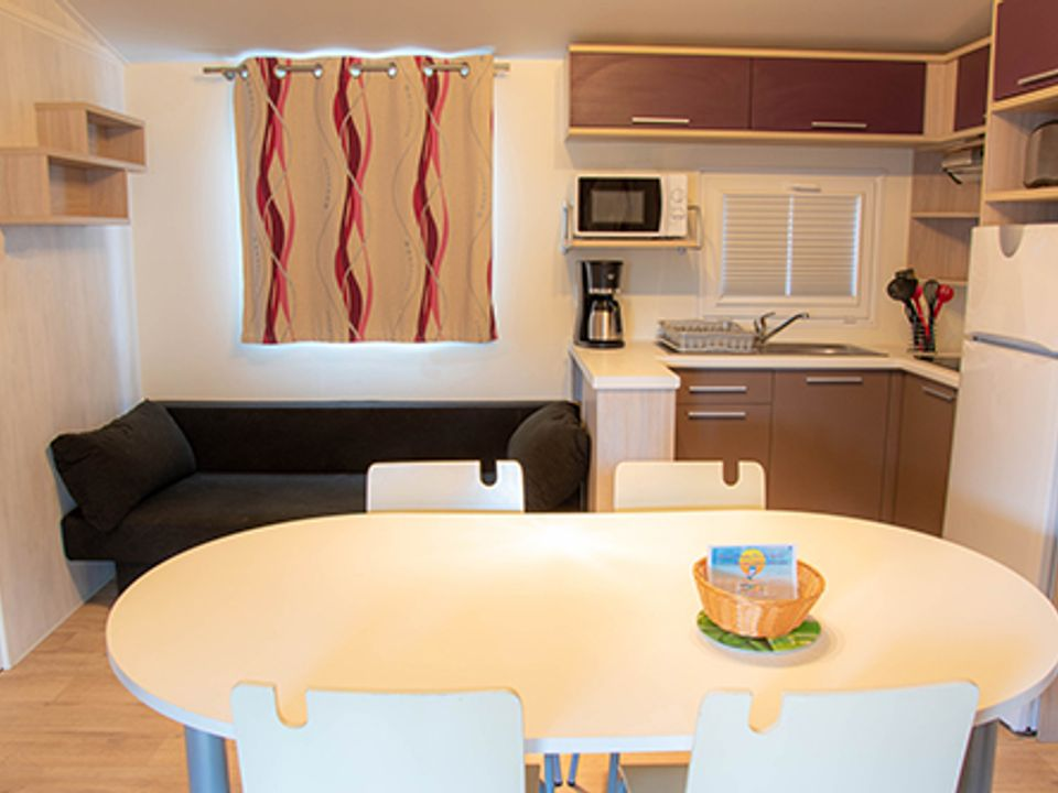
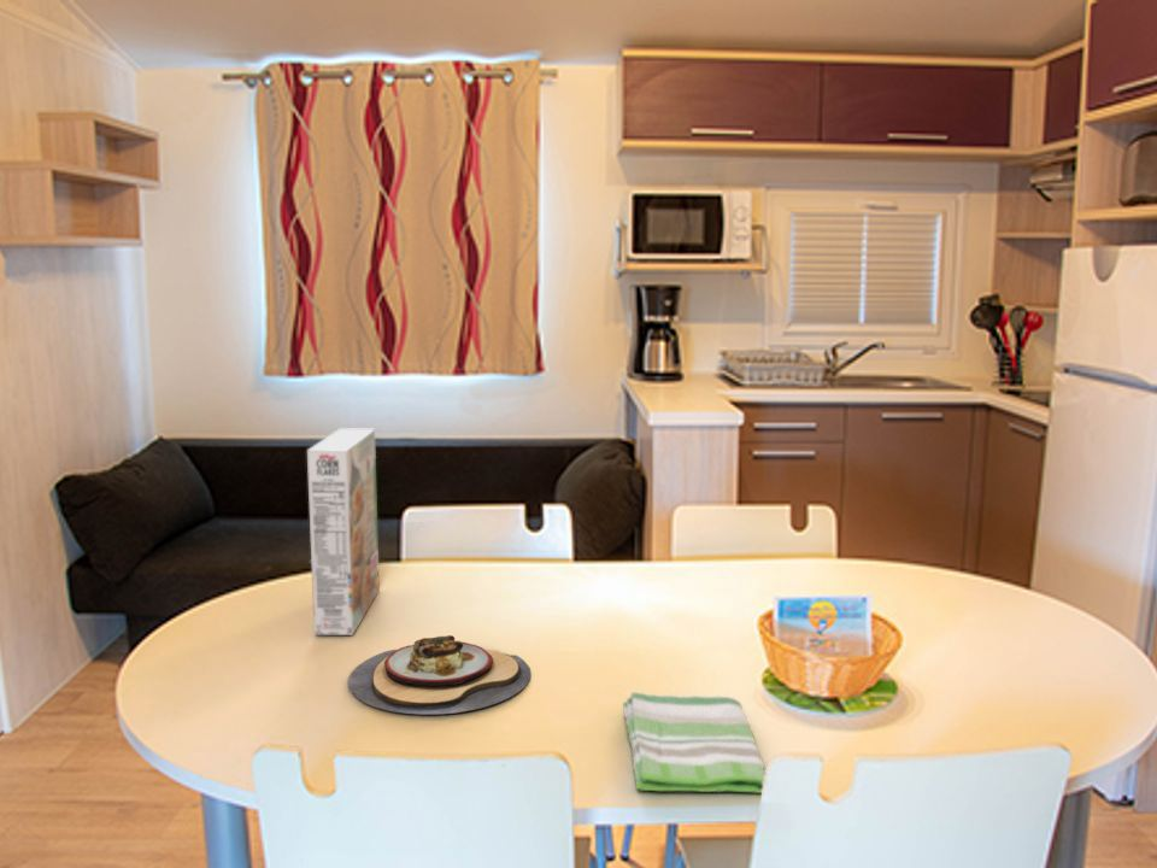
+ plate [347,634,531,715]
+ dish towel [622,691,767,794]
+ cereal box [306,427,381,635]
